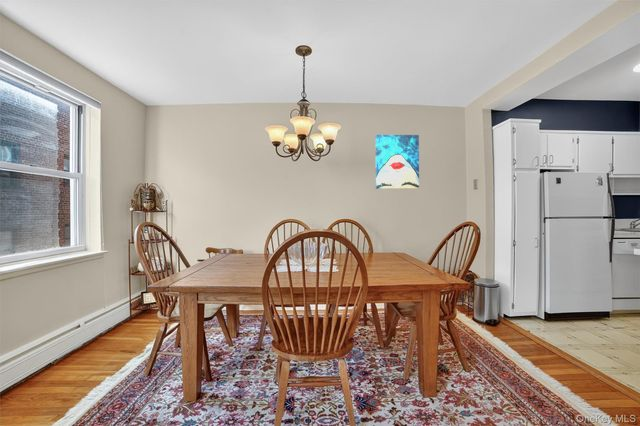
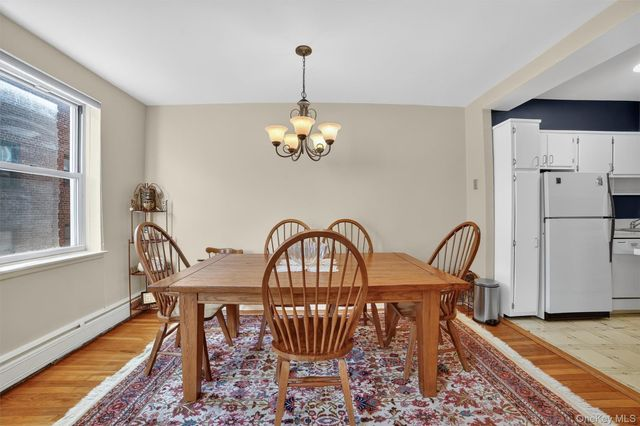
- wall art [375,134,420,190]
